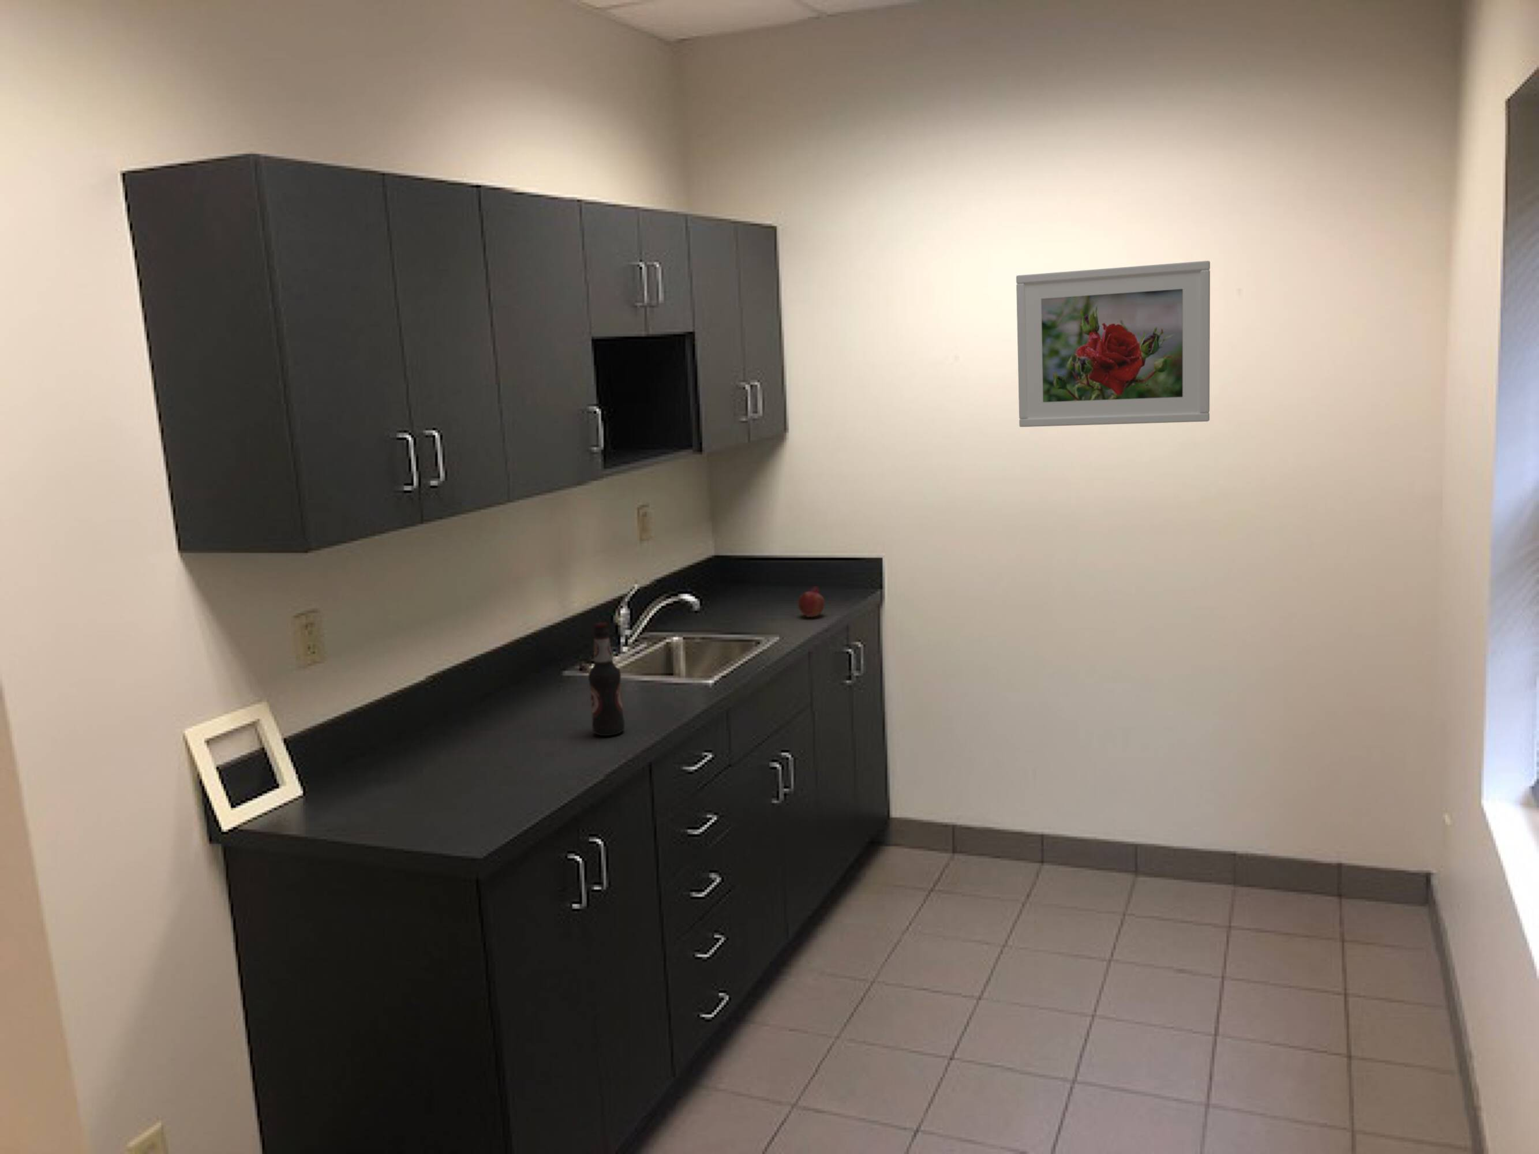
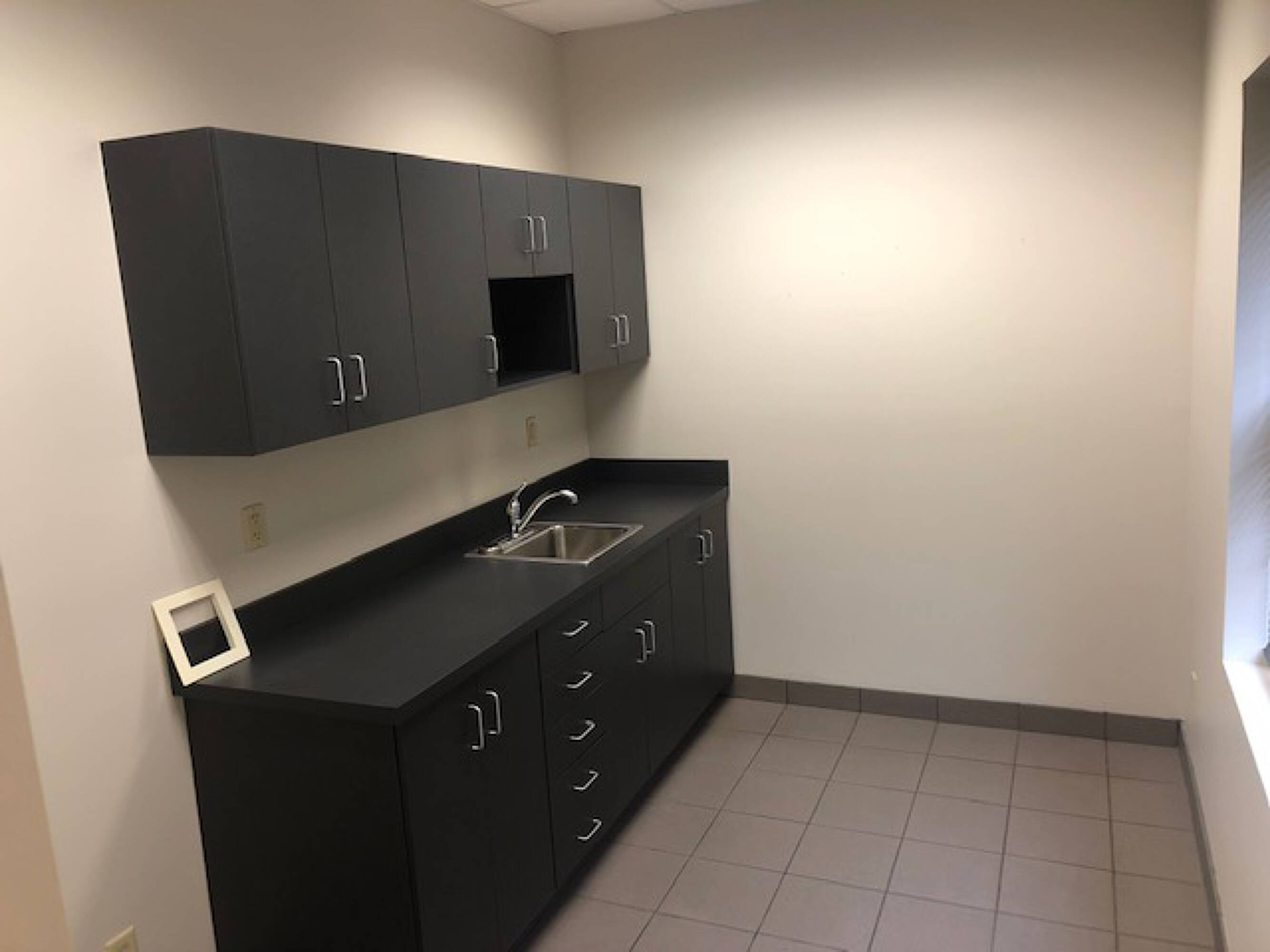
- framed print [1015,261,1211,428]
- fruit [797,585,825,618]
- bottle [588,622,625,736]
